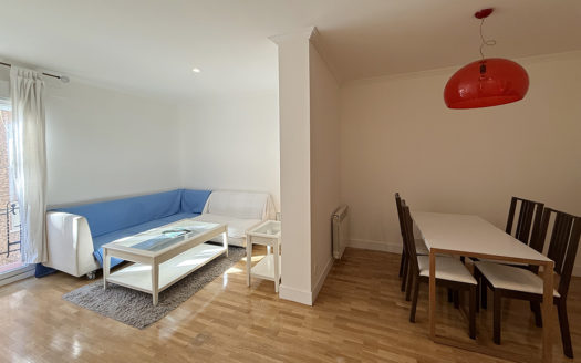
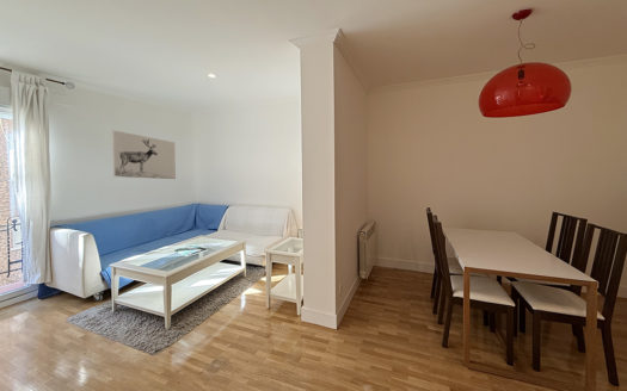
+ wall art [111,129,177,180]
